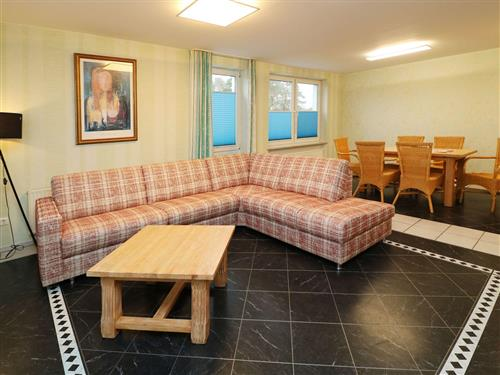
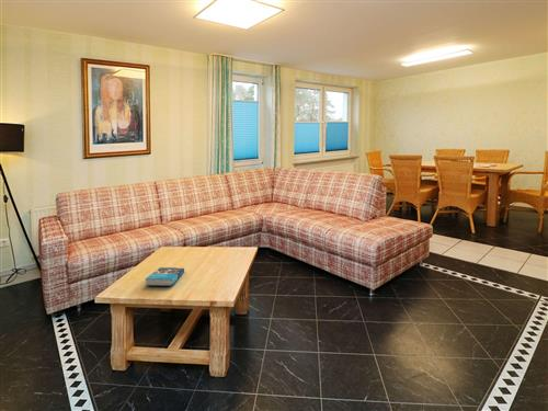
+ book [145,266,185,287]
